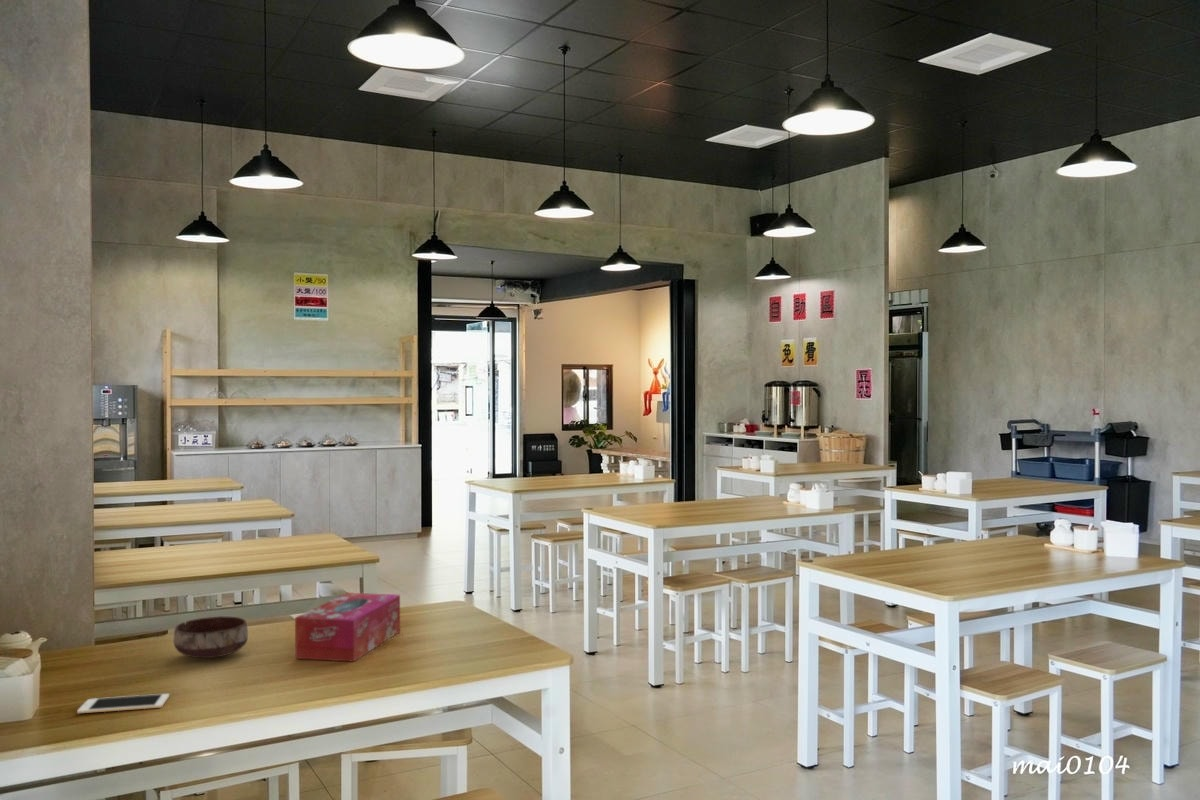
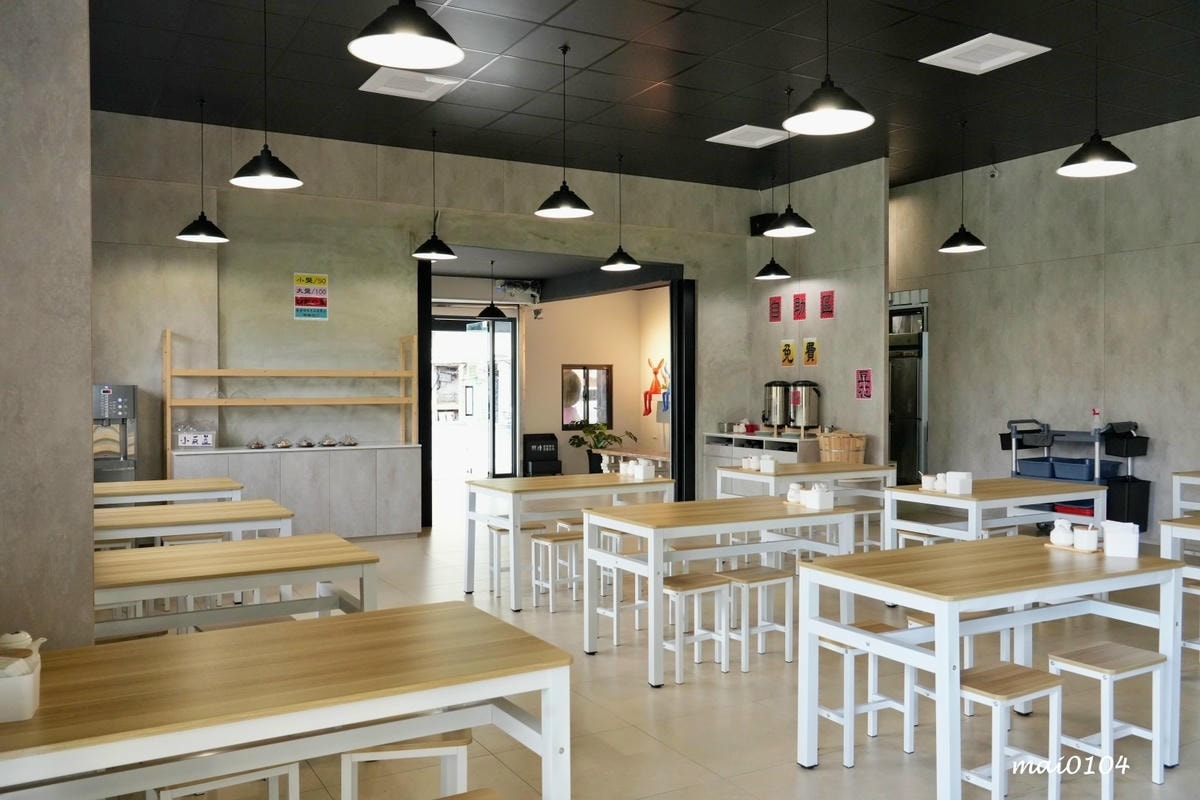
- tissue box [294,592,401,663]
- cell phone [76,693,170,715]
- bowl [173,615,249,659]
